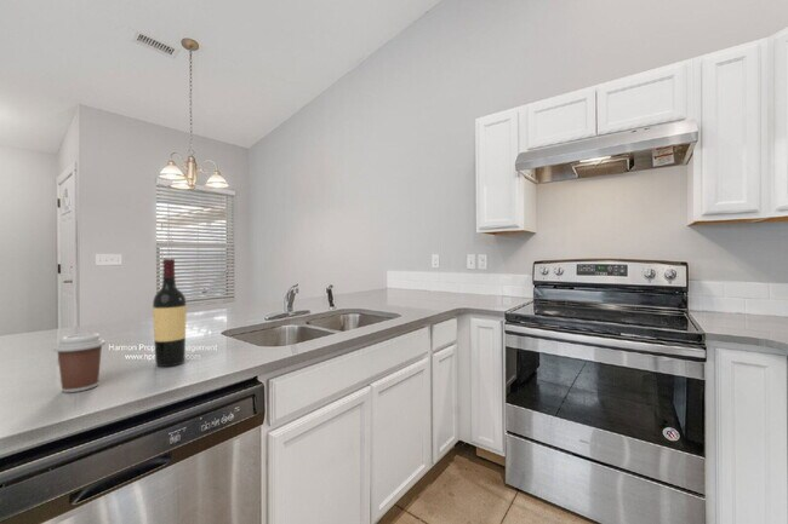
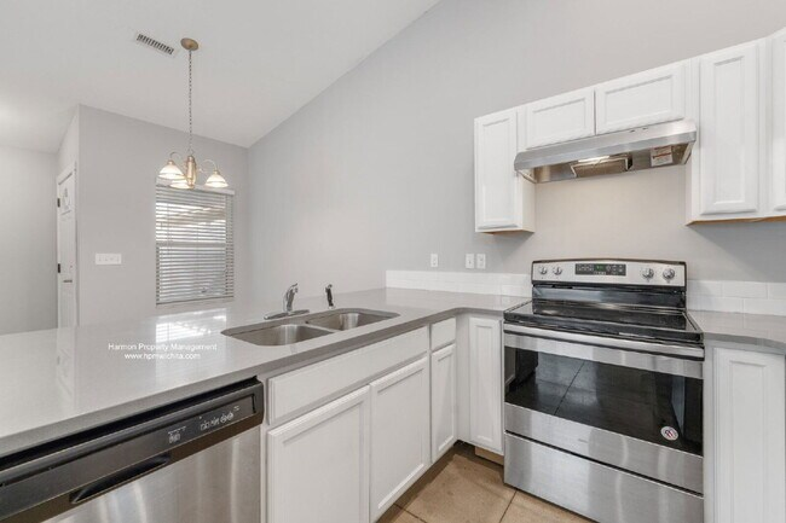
- wine bottle [152,258,188,368]
- coffee cup [52,333,107,393]
